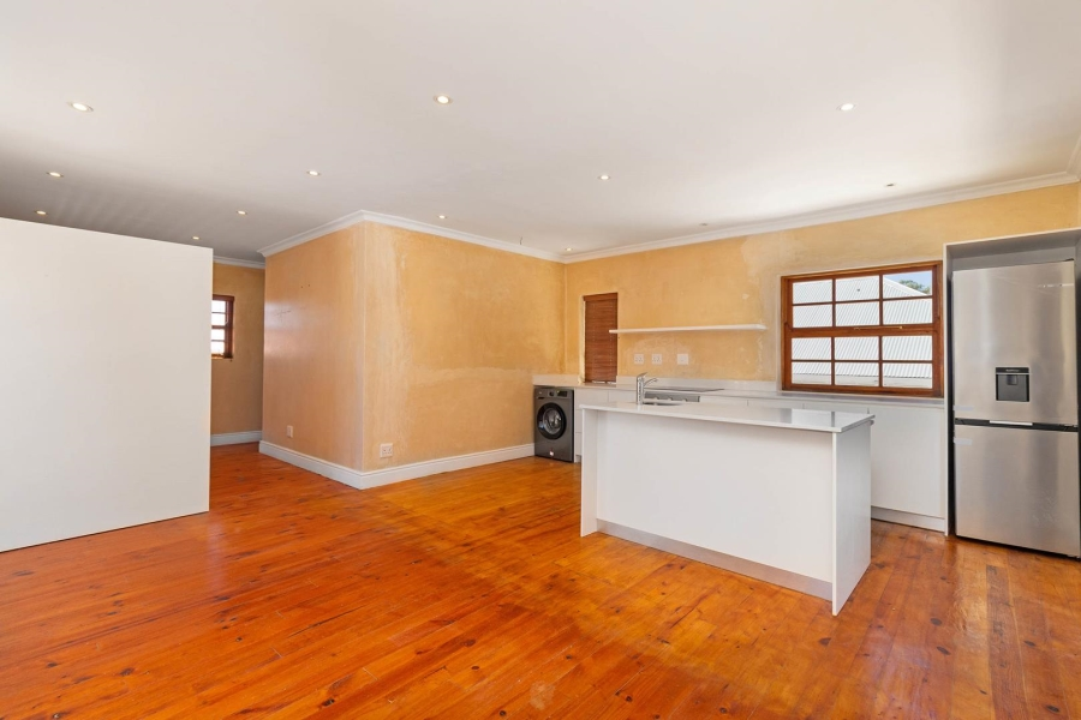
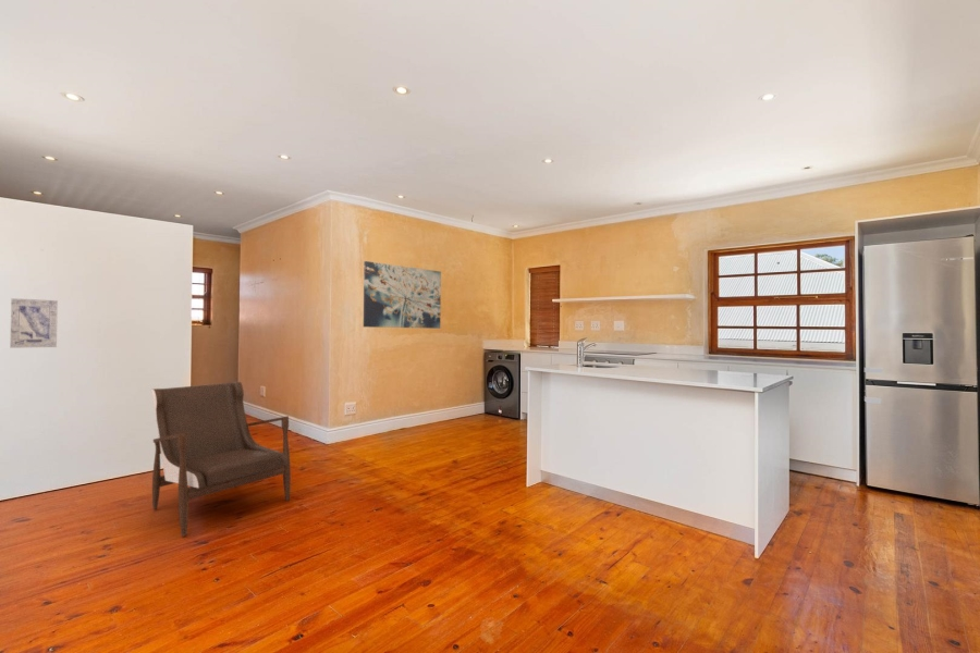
+ armchair [150,381,292,537]
+ wall art [363,260,442,330]
+ wall art [9,297,59,349]
